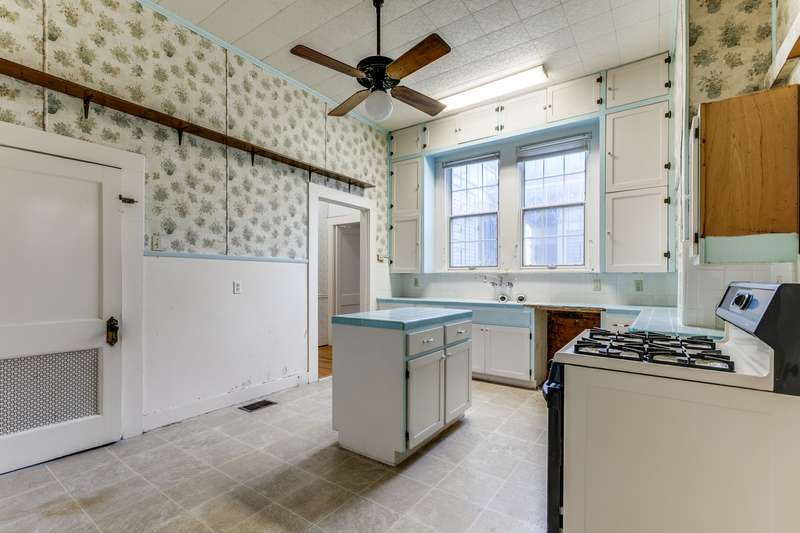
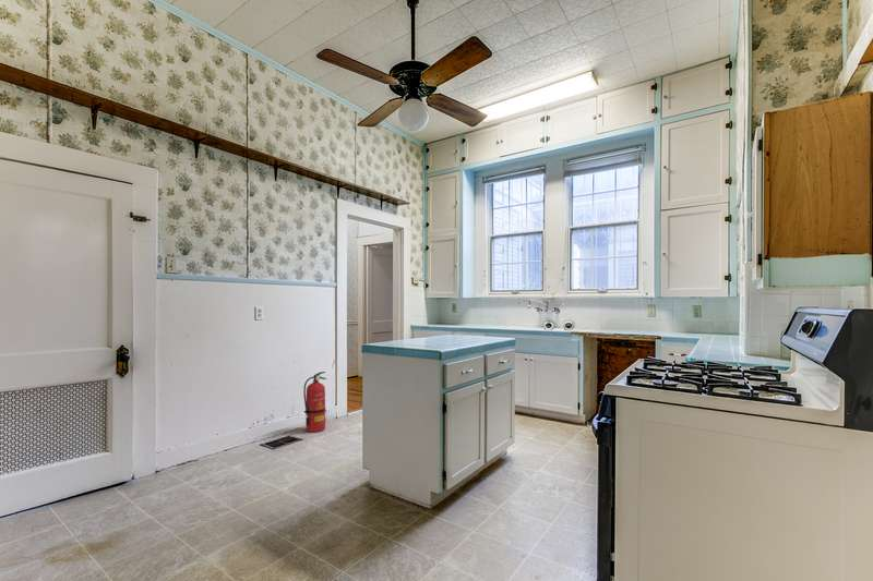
+ fire extinguisher [302,371,327,433]
